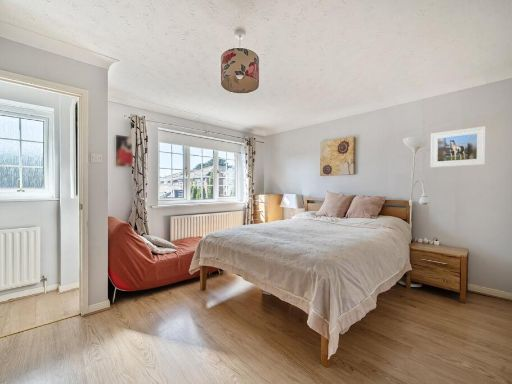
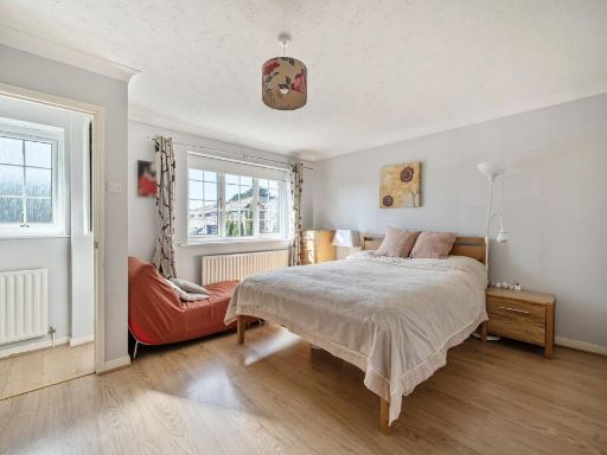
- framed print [429,125,487,168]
